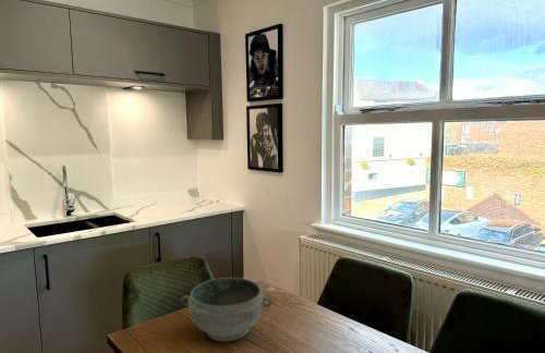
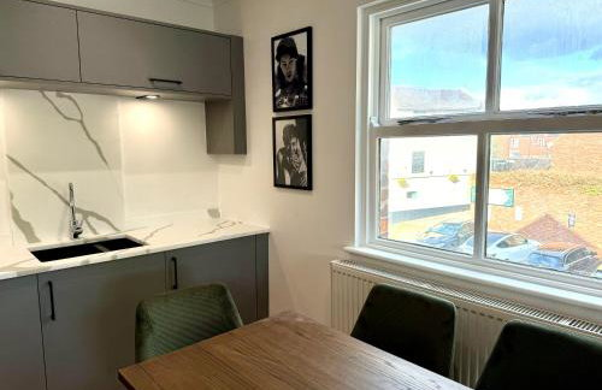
- bowl [180,277,274,342]
